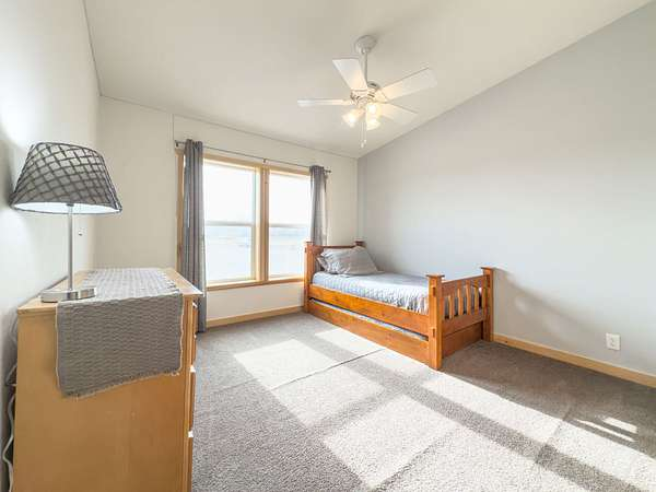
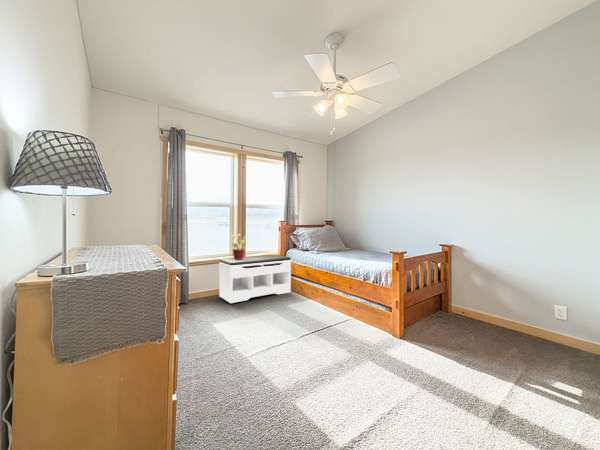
+ bench [218,254,292,304]
+ potted plant [229,232,248,259]
